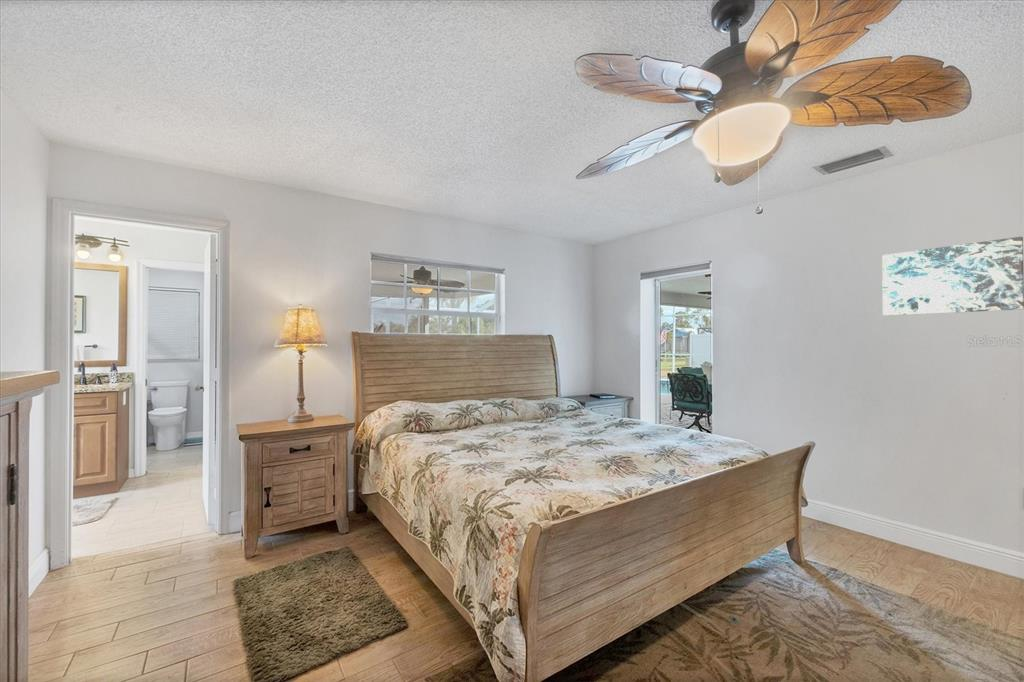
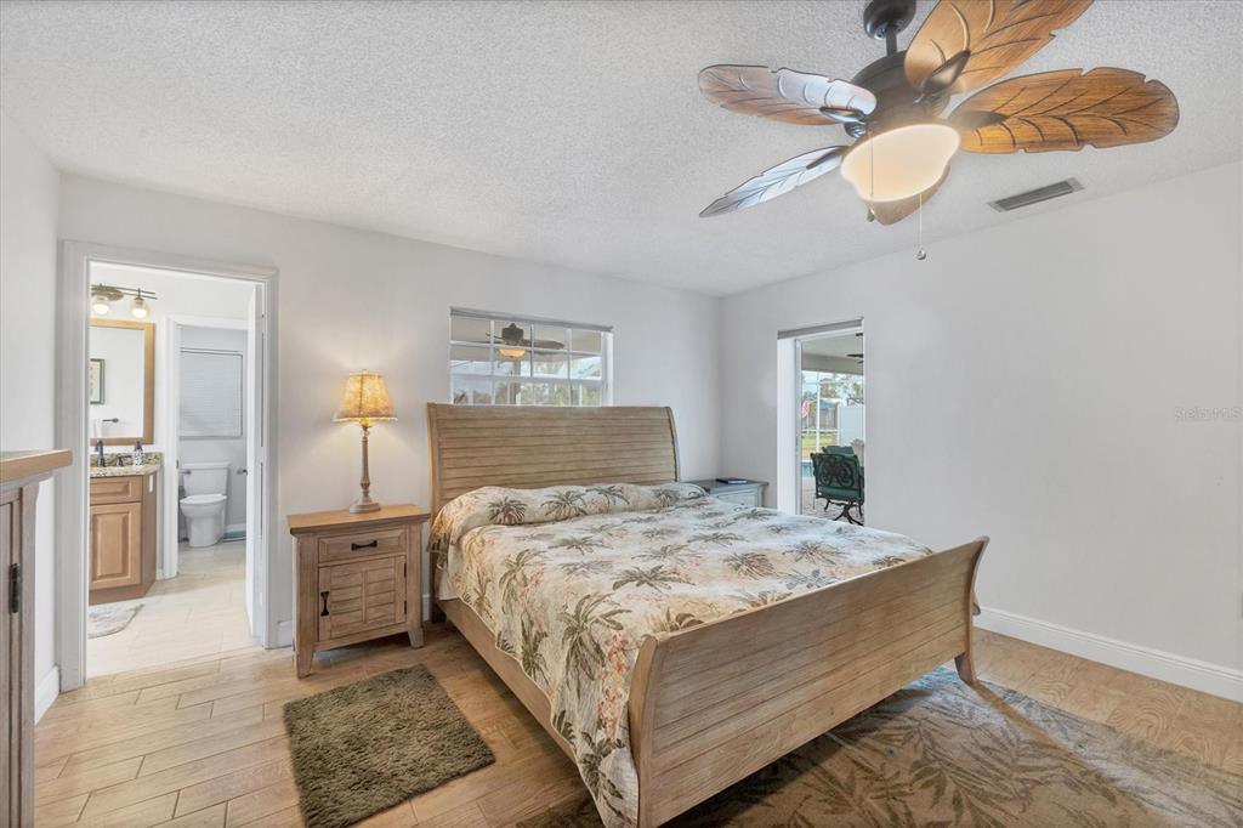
- wall art [881,236,1024,317]
